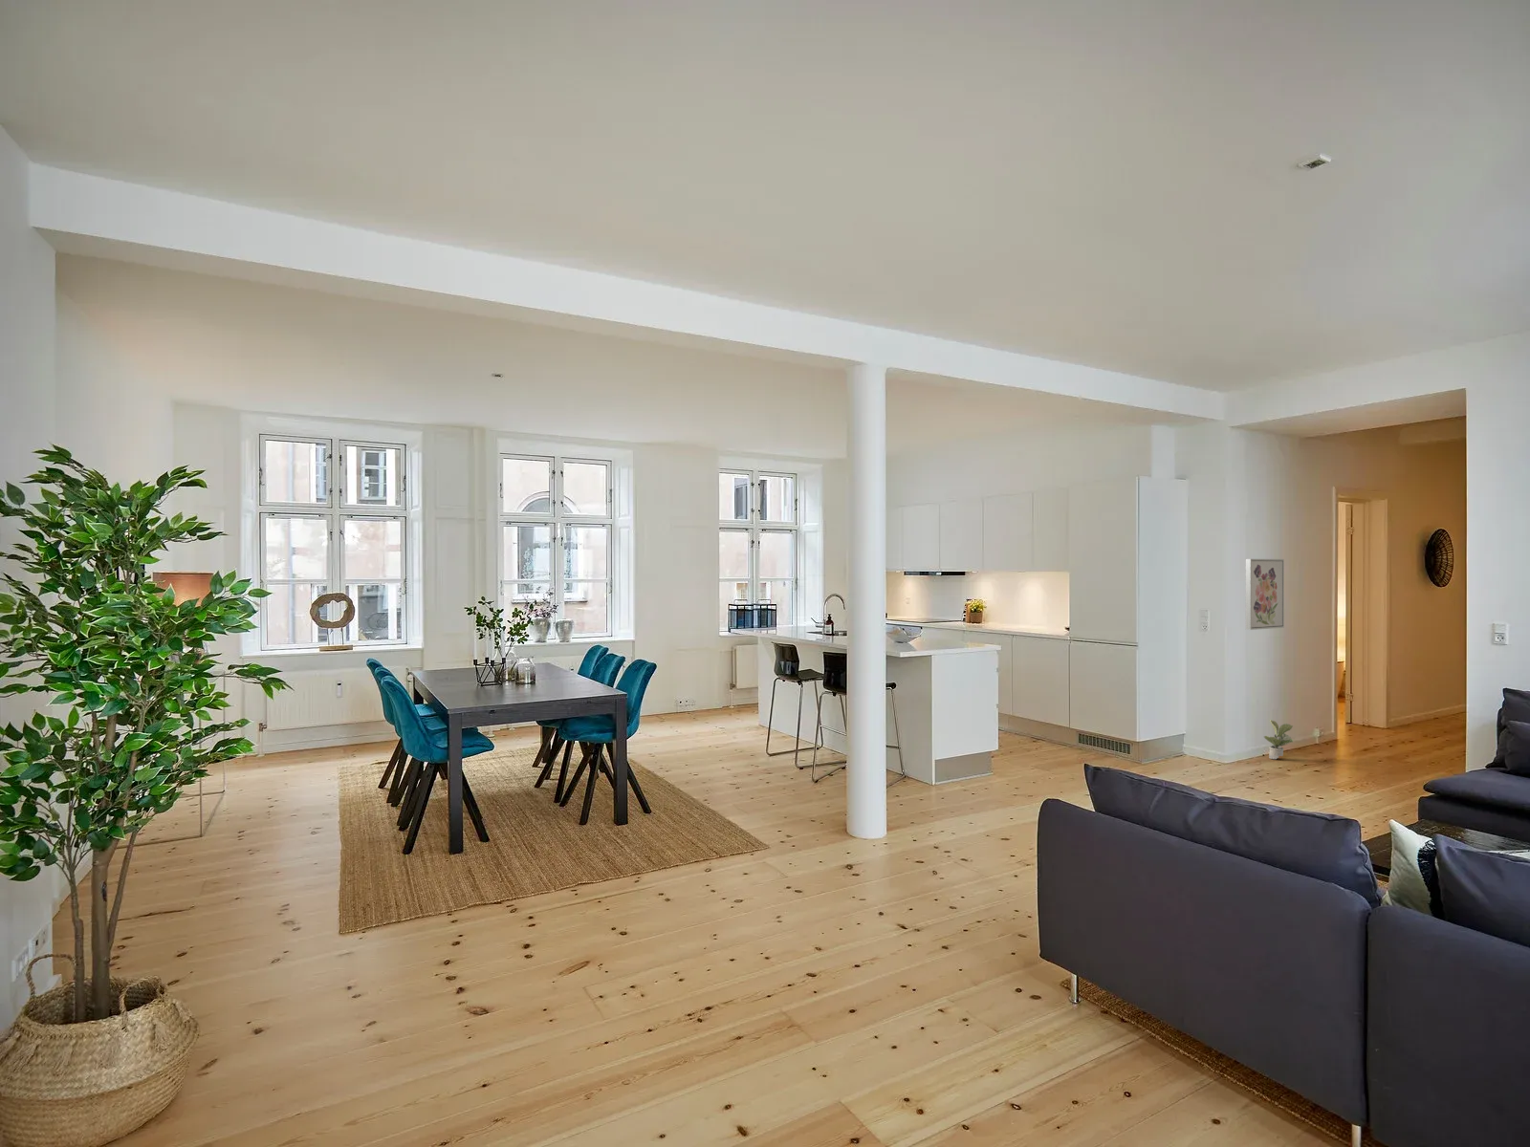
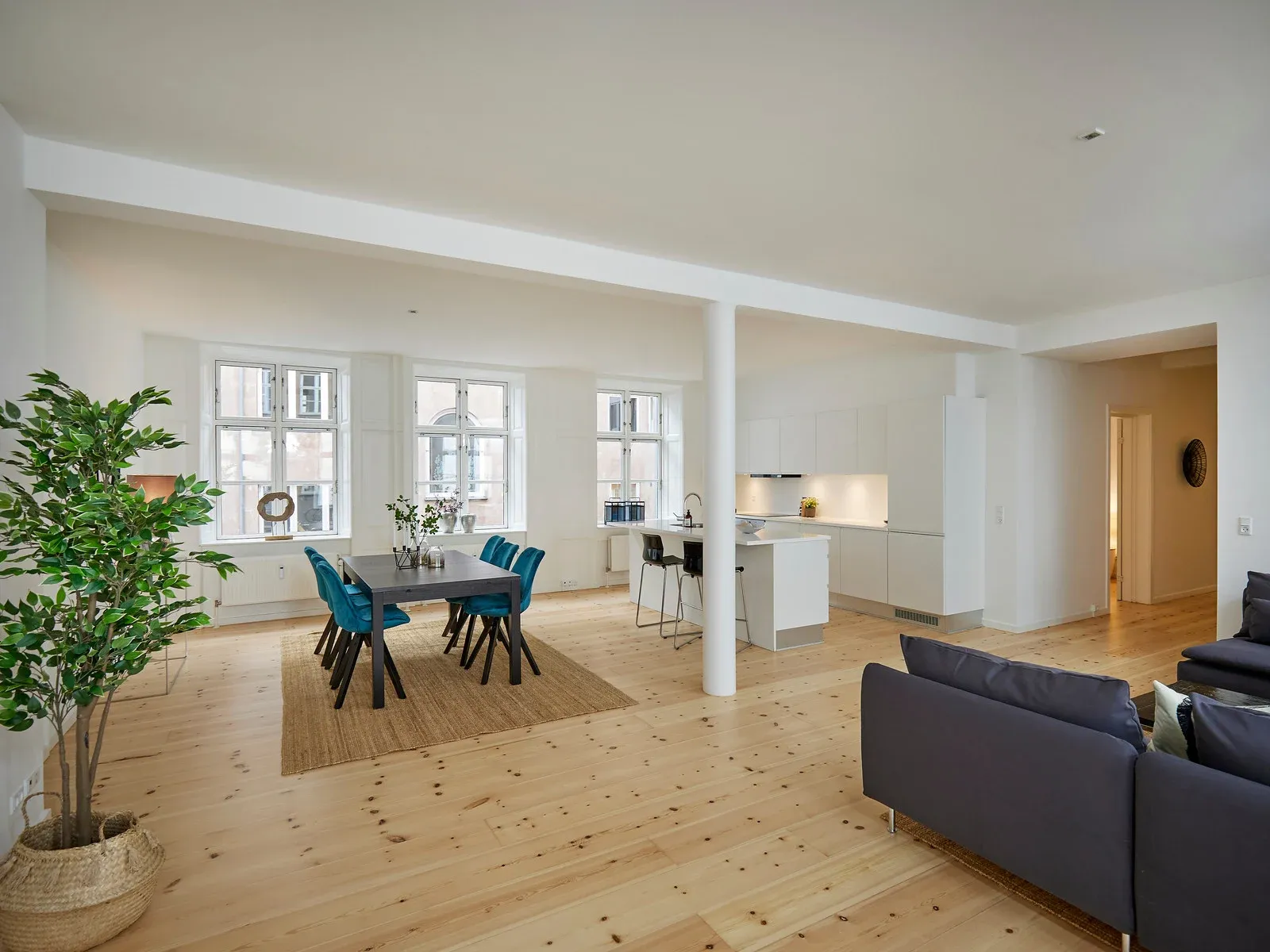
- potted plant [1264,719,1295,760]
- wall art [1244,558,1285,631]
